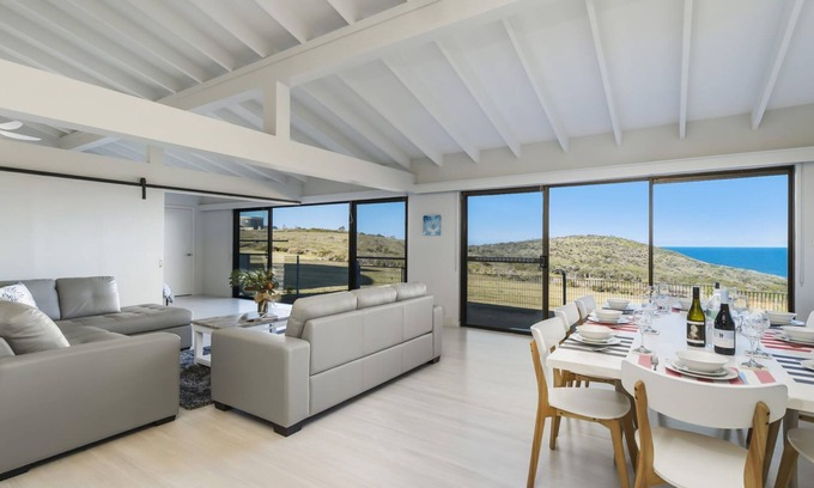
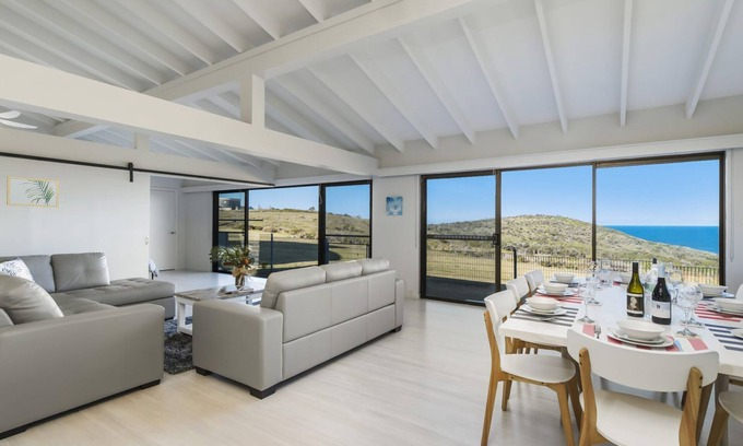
+ wall art [5,175,60,209]
